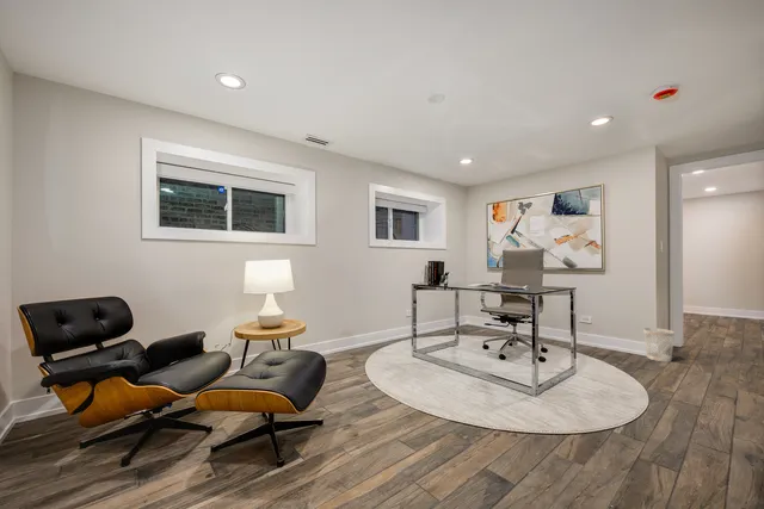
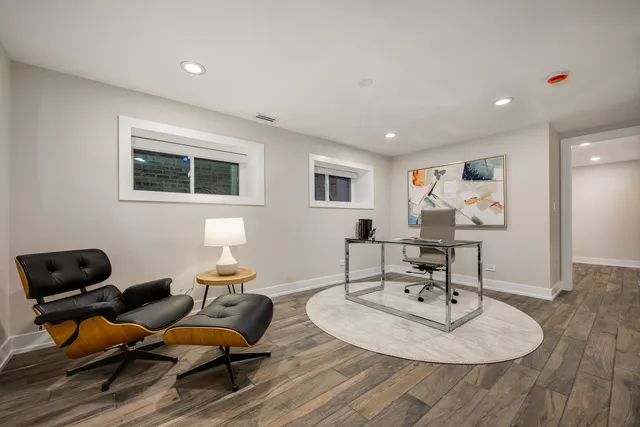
- wastebasket [642,327,676,364]
